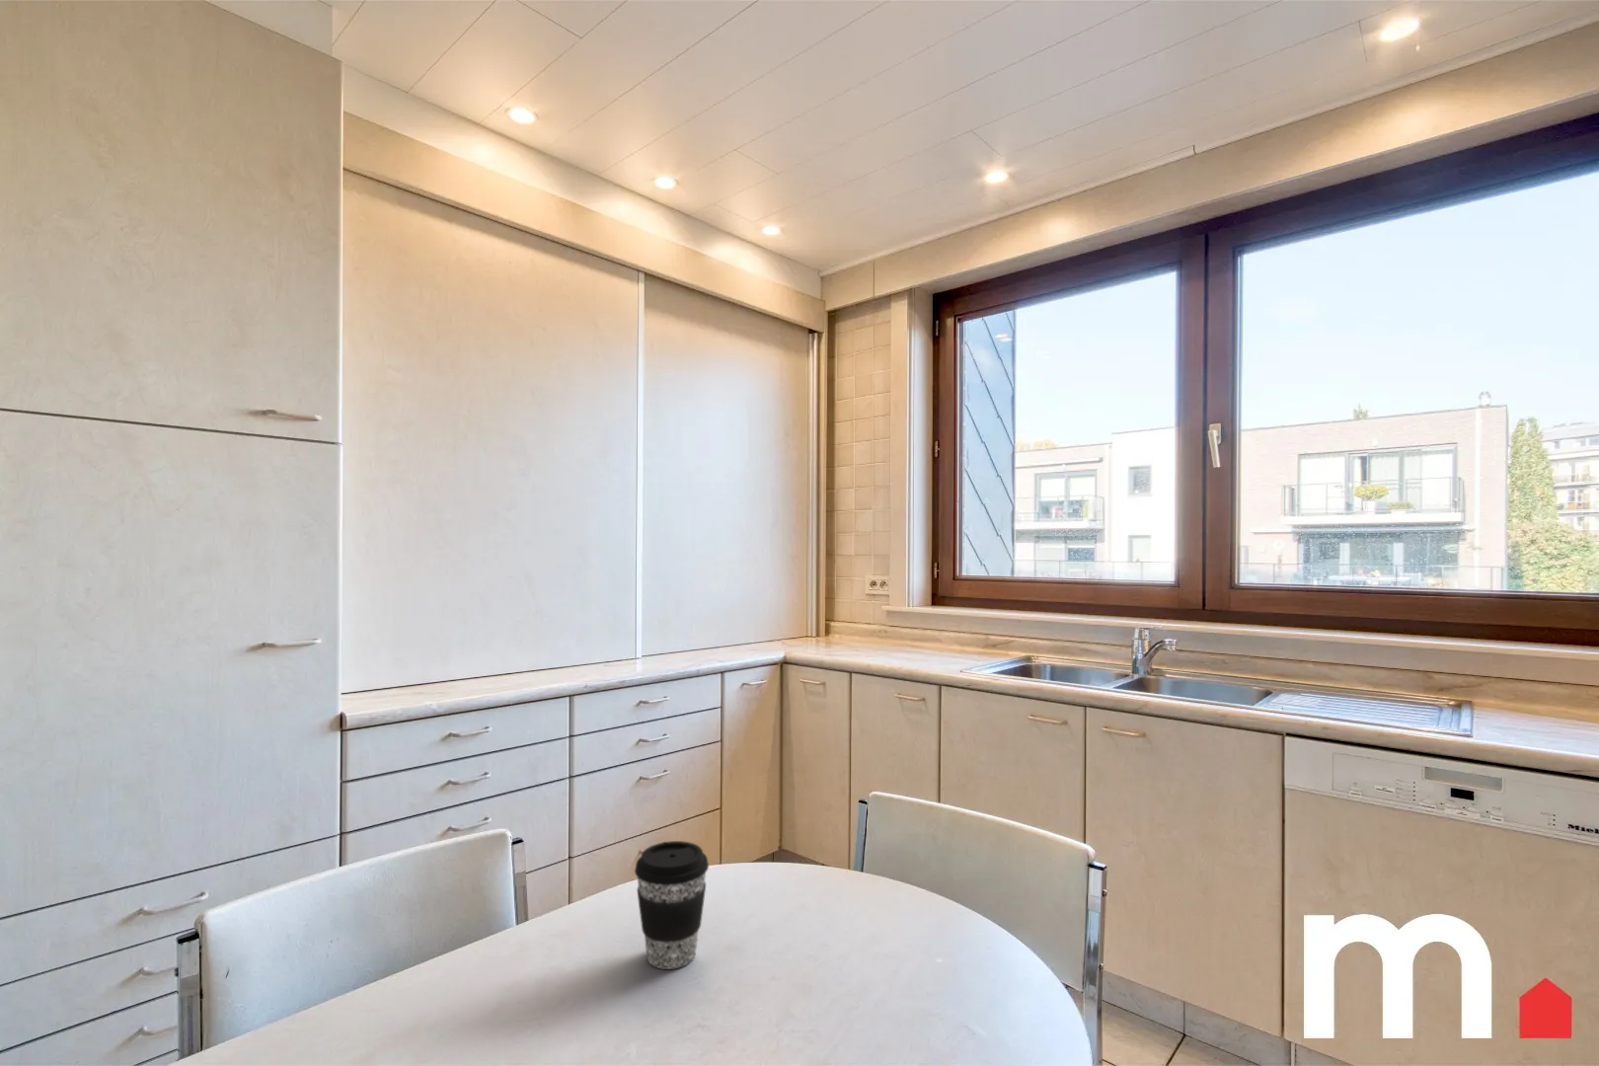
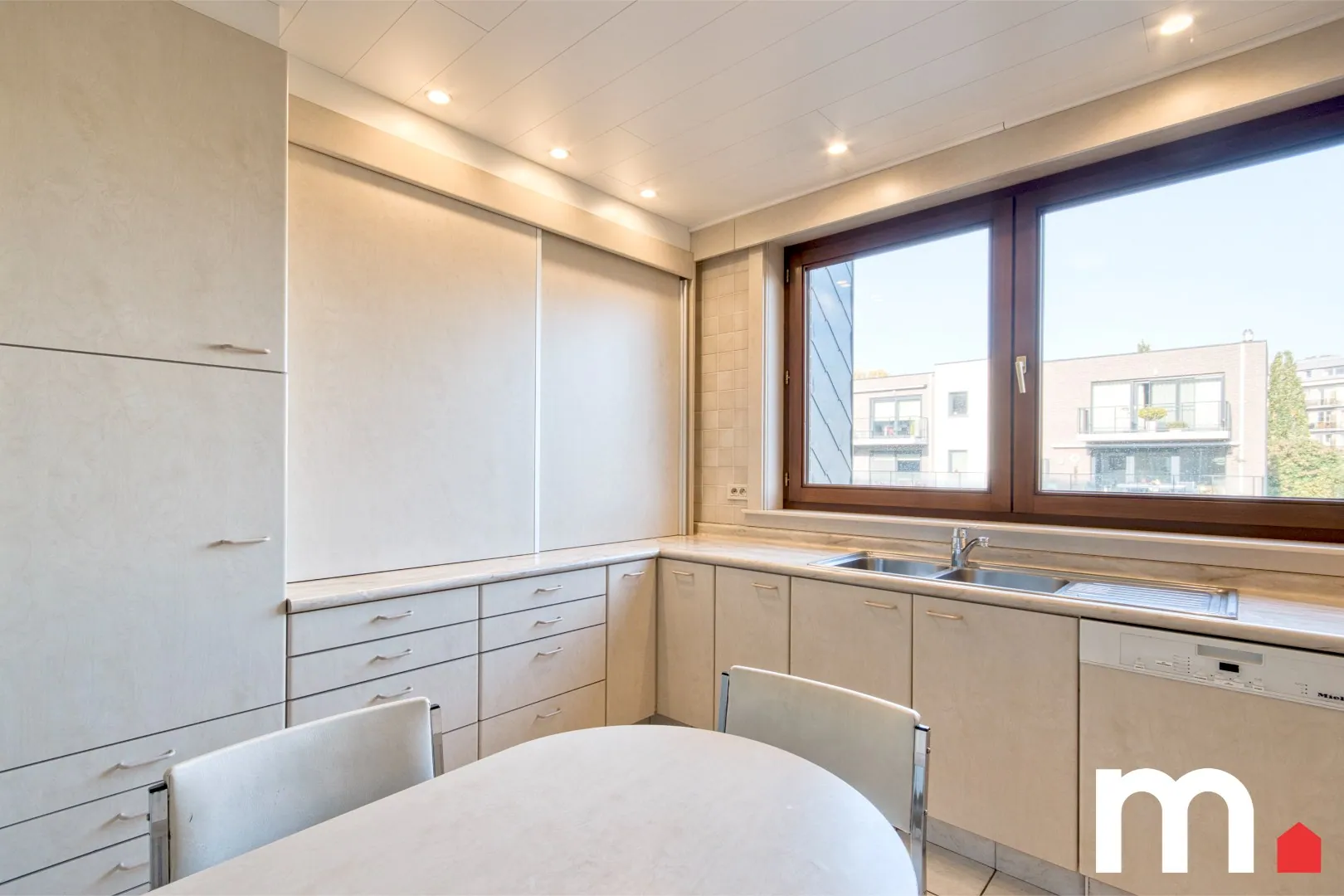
- coffee cup [634,840,710,971]
